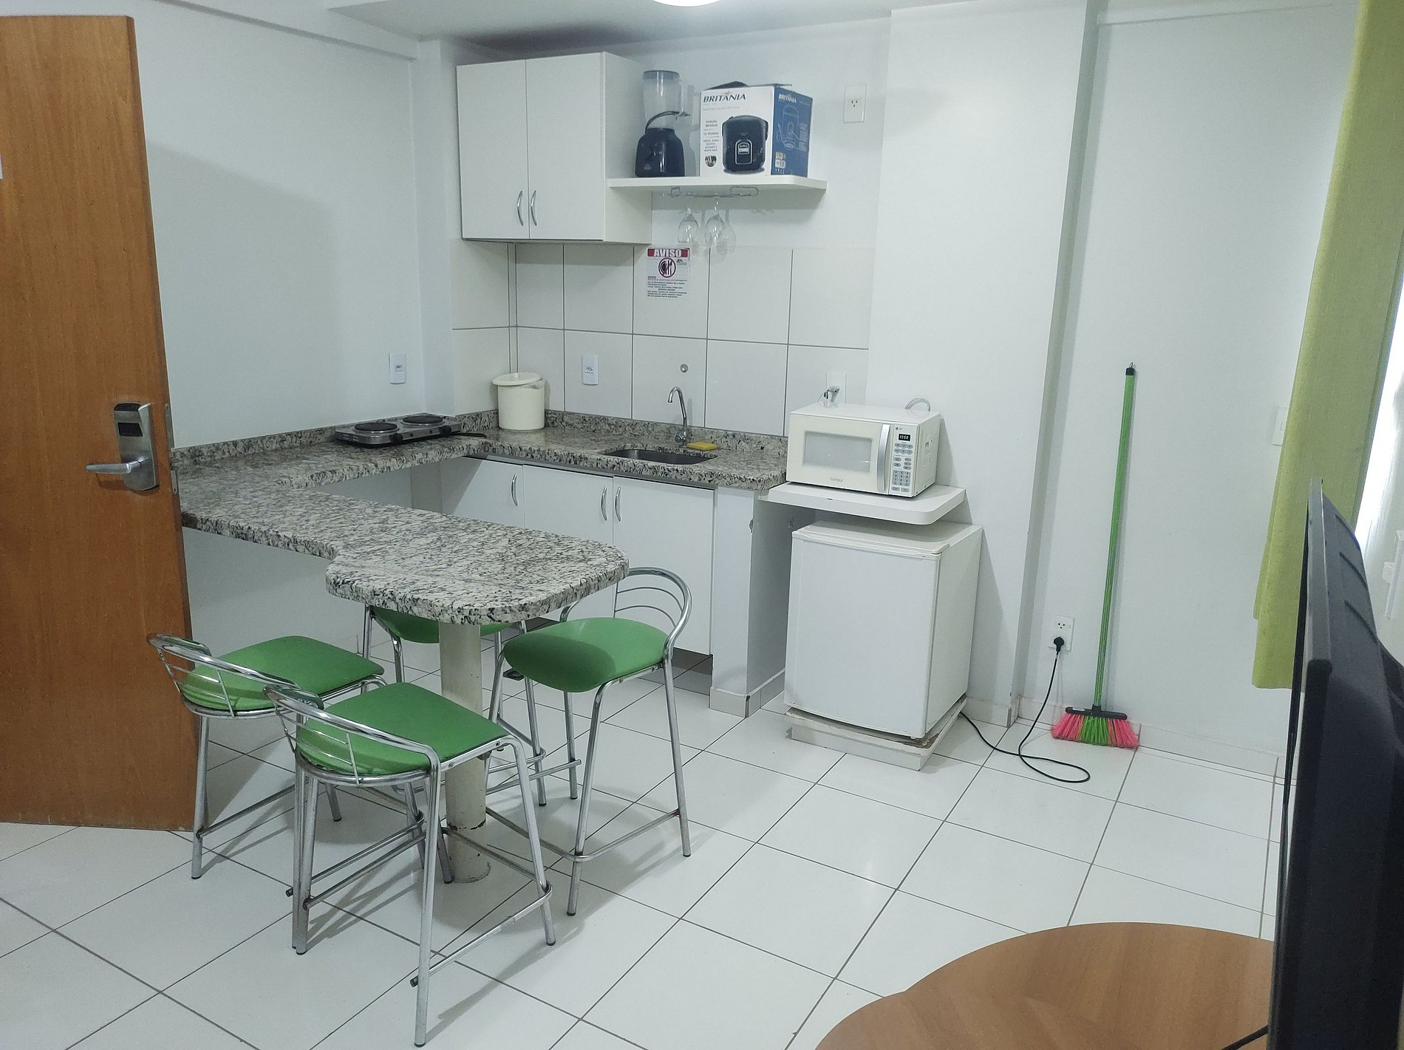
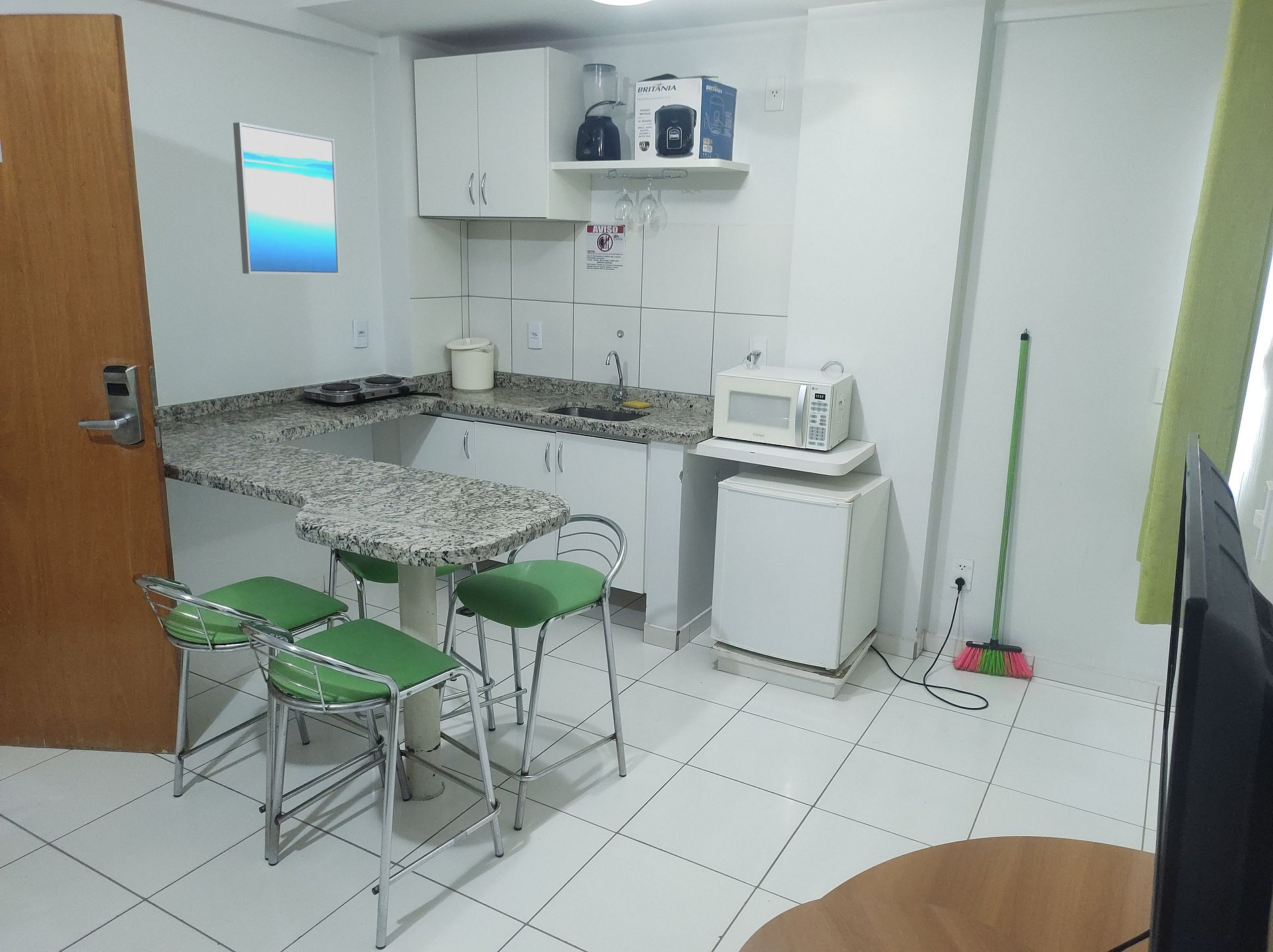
+ wall art [232,122,340,276]
